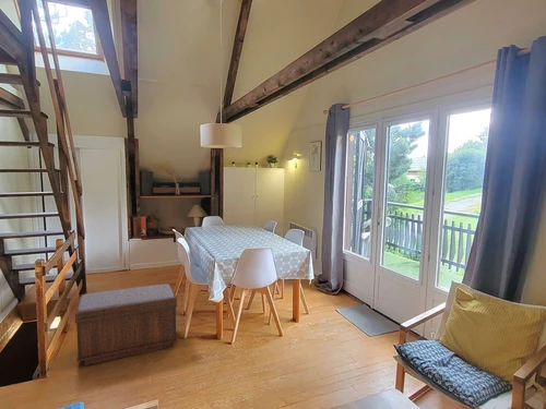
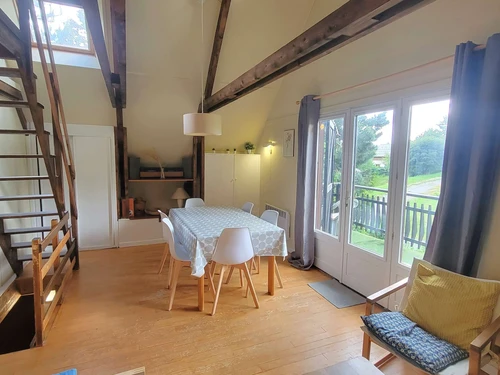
- bench [74,282,178,366]
